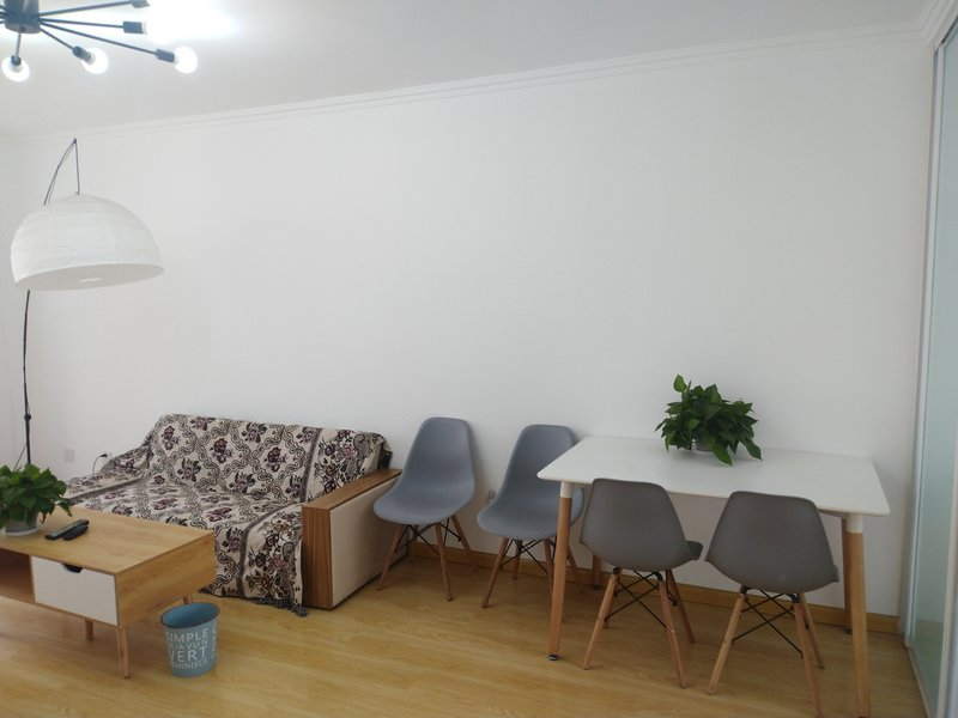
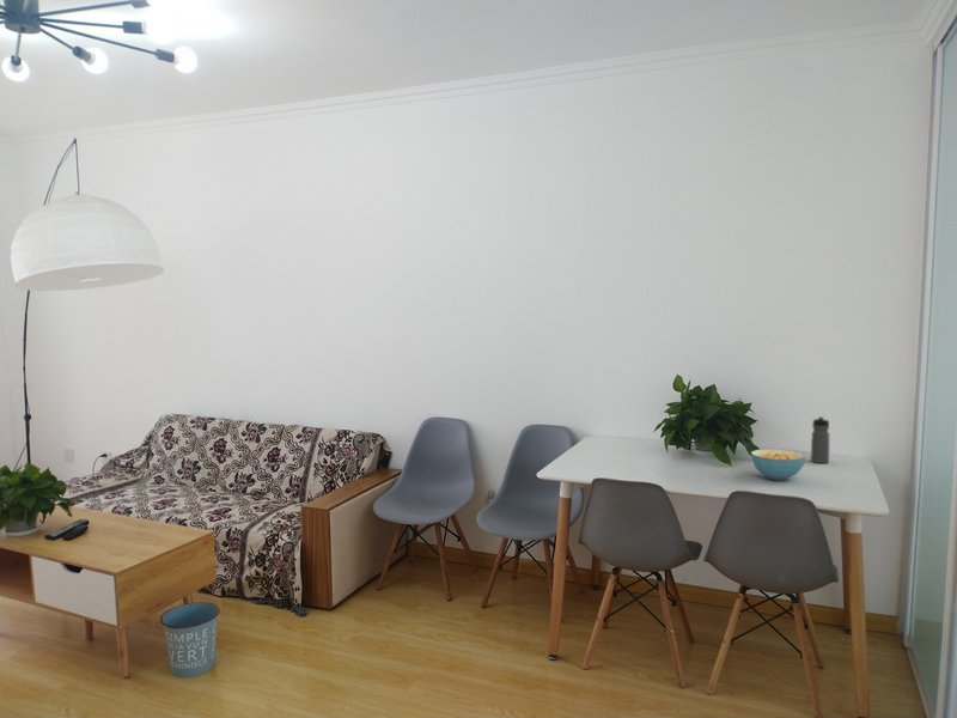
+ cereal bowl [750,449,806,481]
+ water bottle [810,415,831,464]
